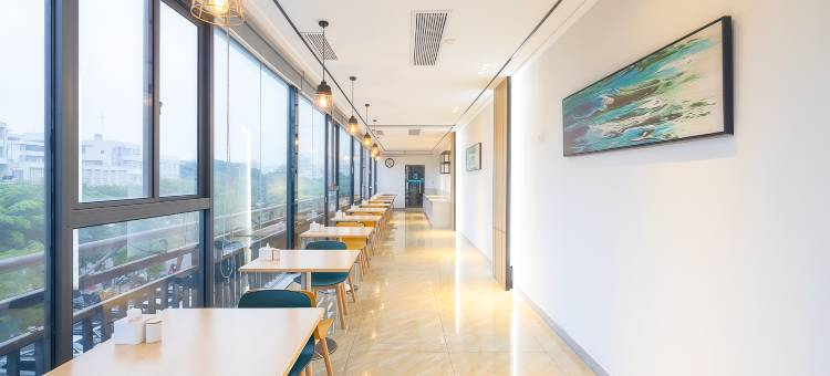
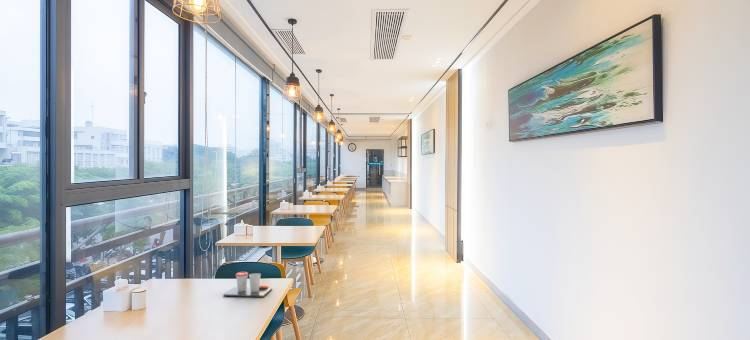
+ cup [222,271,273,298]
